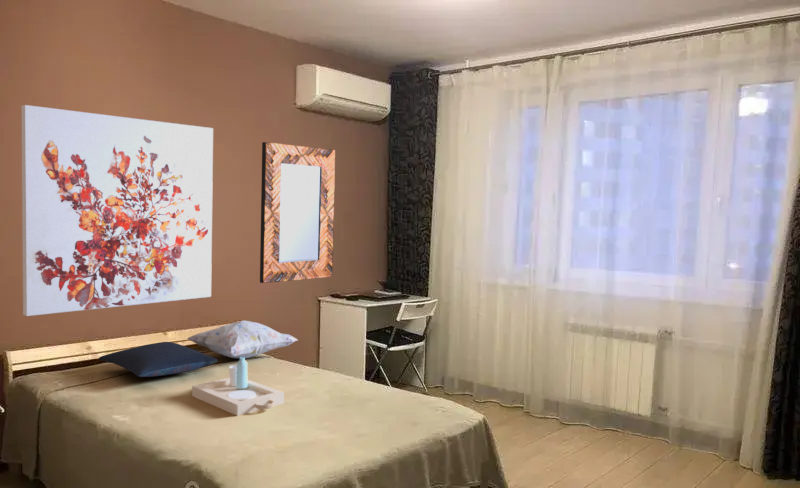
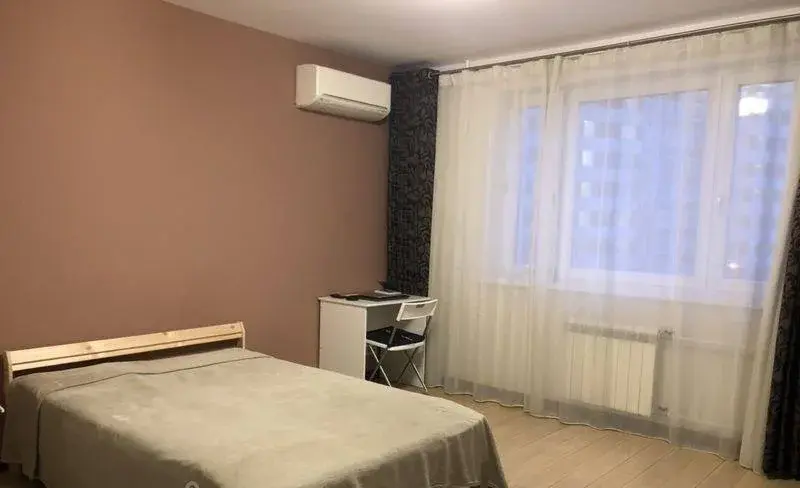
- serving tray [191,357,285,417]
- pillow [98,341,218,378]
- home mirror [259,141,336,284]
- decorative pillow [186,319,299,360]
- wall art [21,104,214,317]
